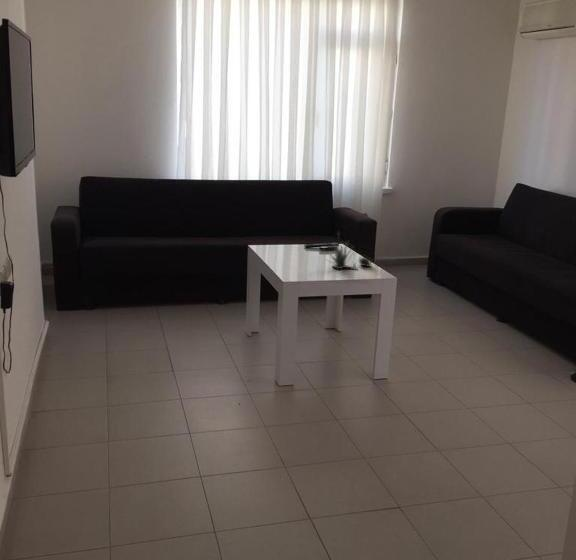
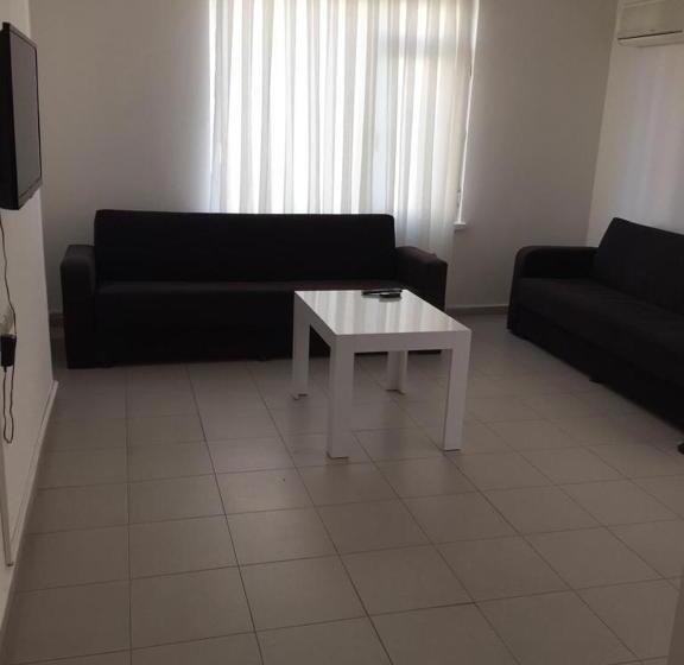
- succulent plant [324,231,374,270]
